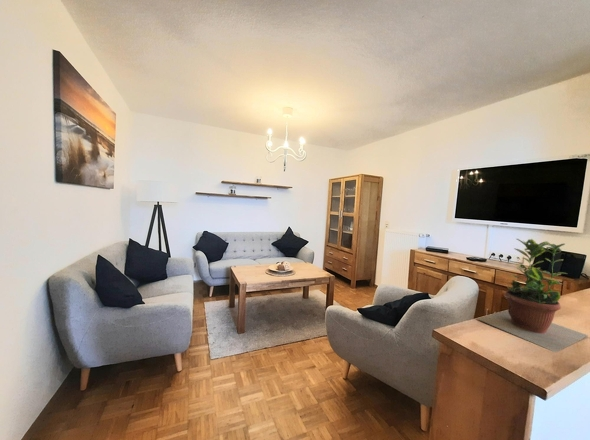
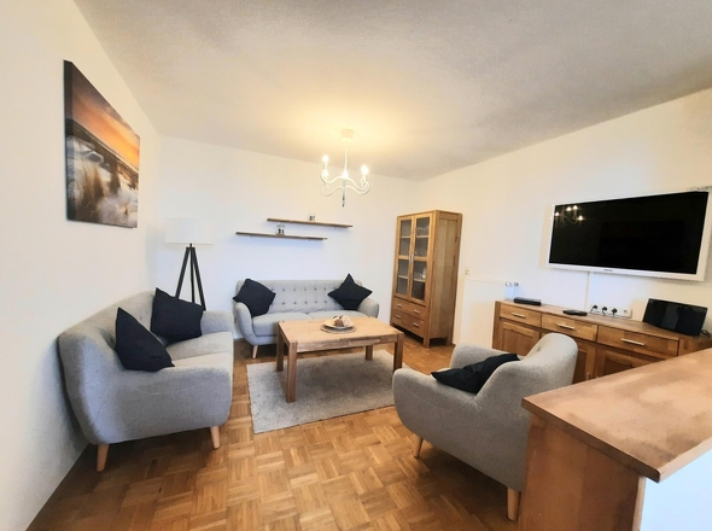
- potted plant [475,238,589,353]
